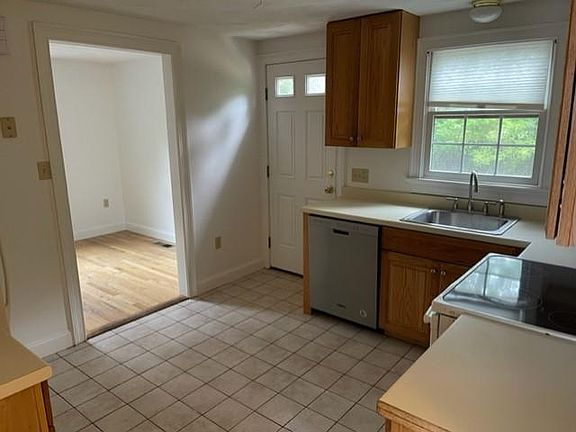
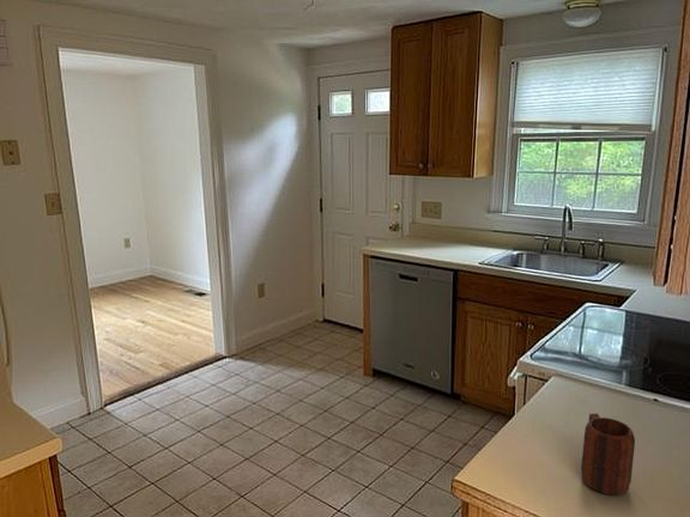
+ mug [580,413,636,495]
